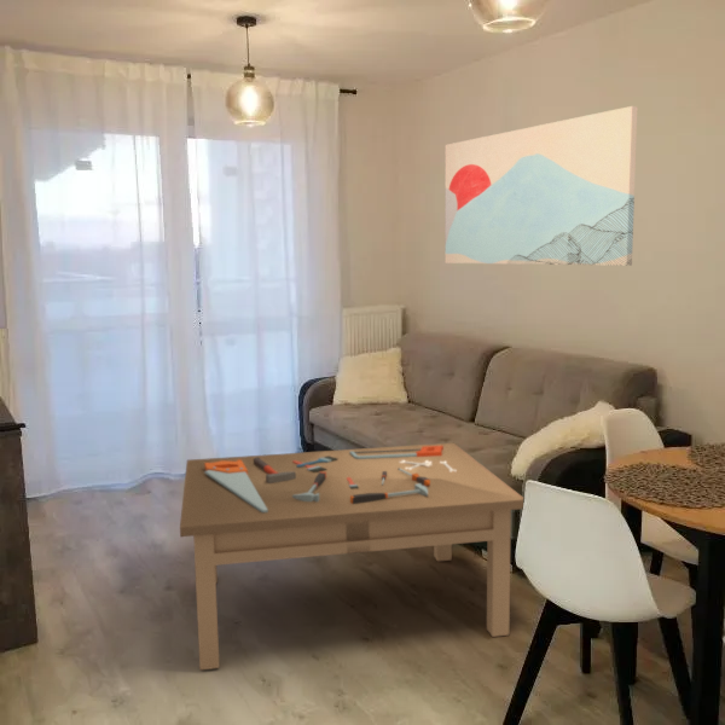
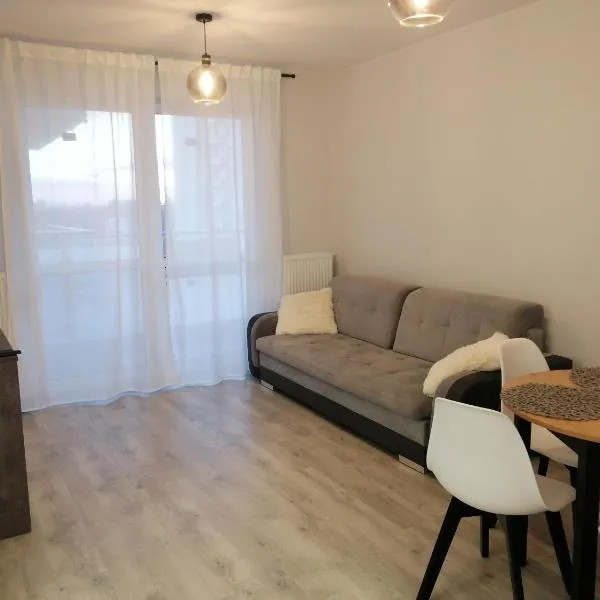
- coffee table [179,442,524,671]
- wall art [445,105,639,267]
